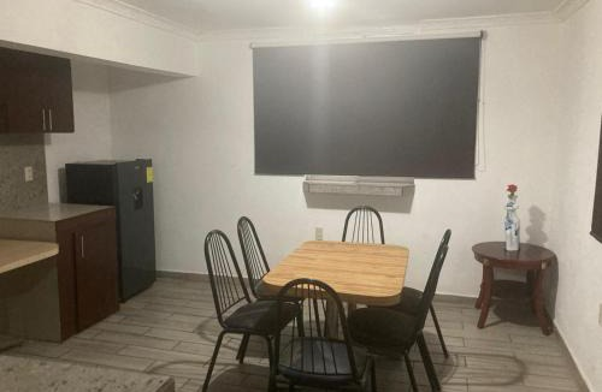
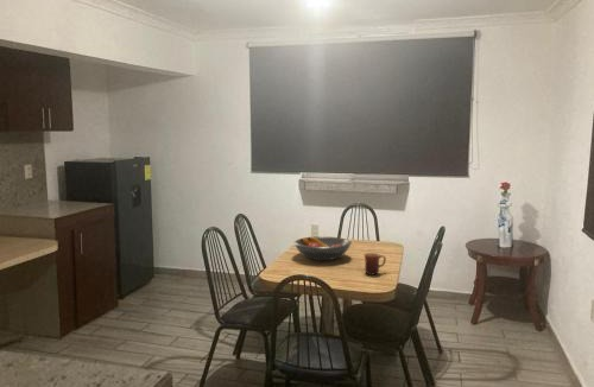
+ mug [362,252,387,275]
+ fruit bowl [292,235,353,261]
